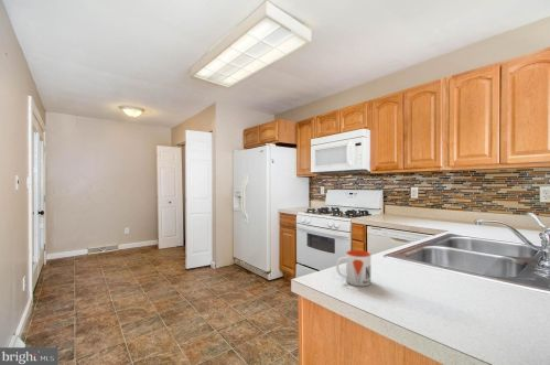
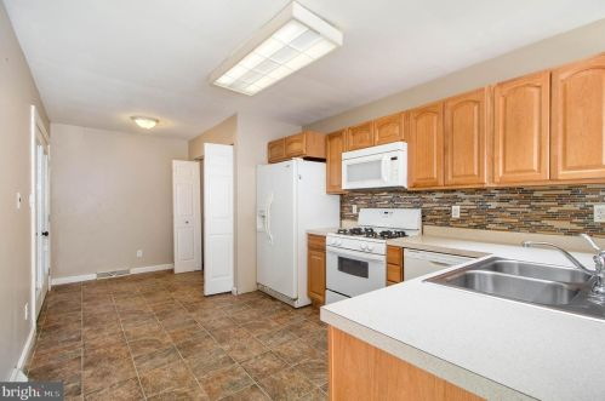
- mug [335,249,371,288]
